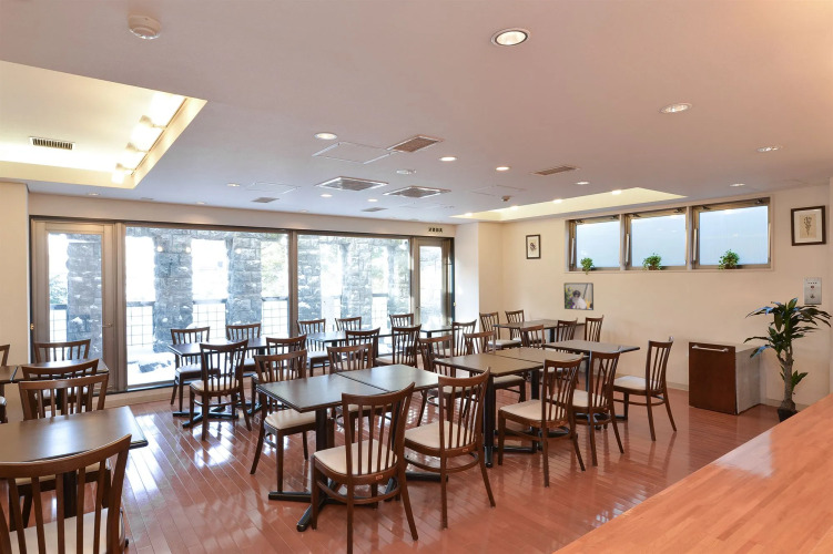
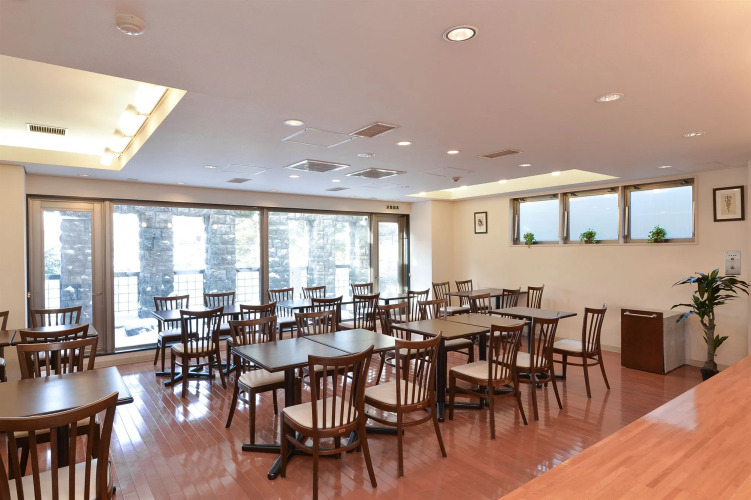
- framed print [563,281,595,311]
